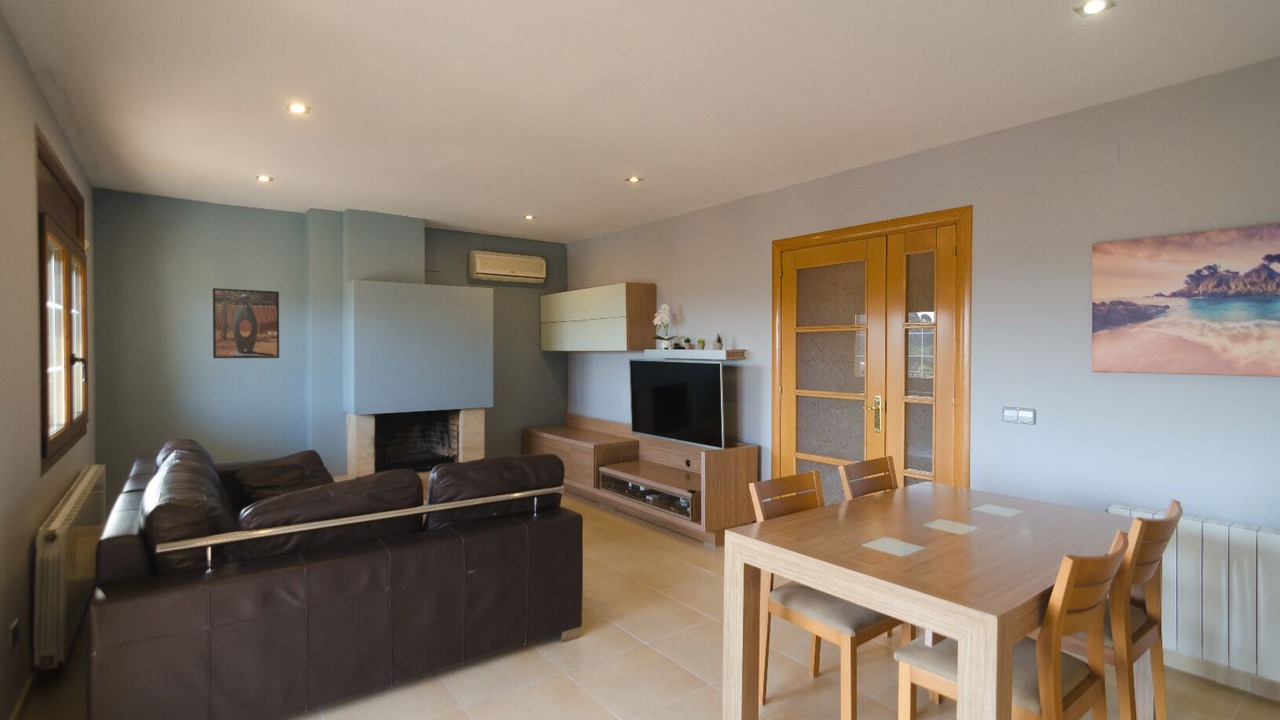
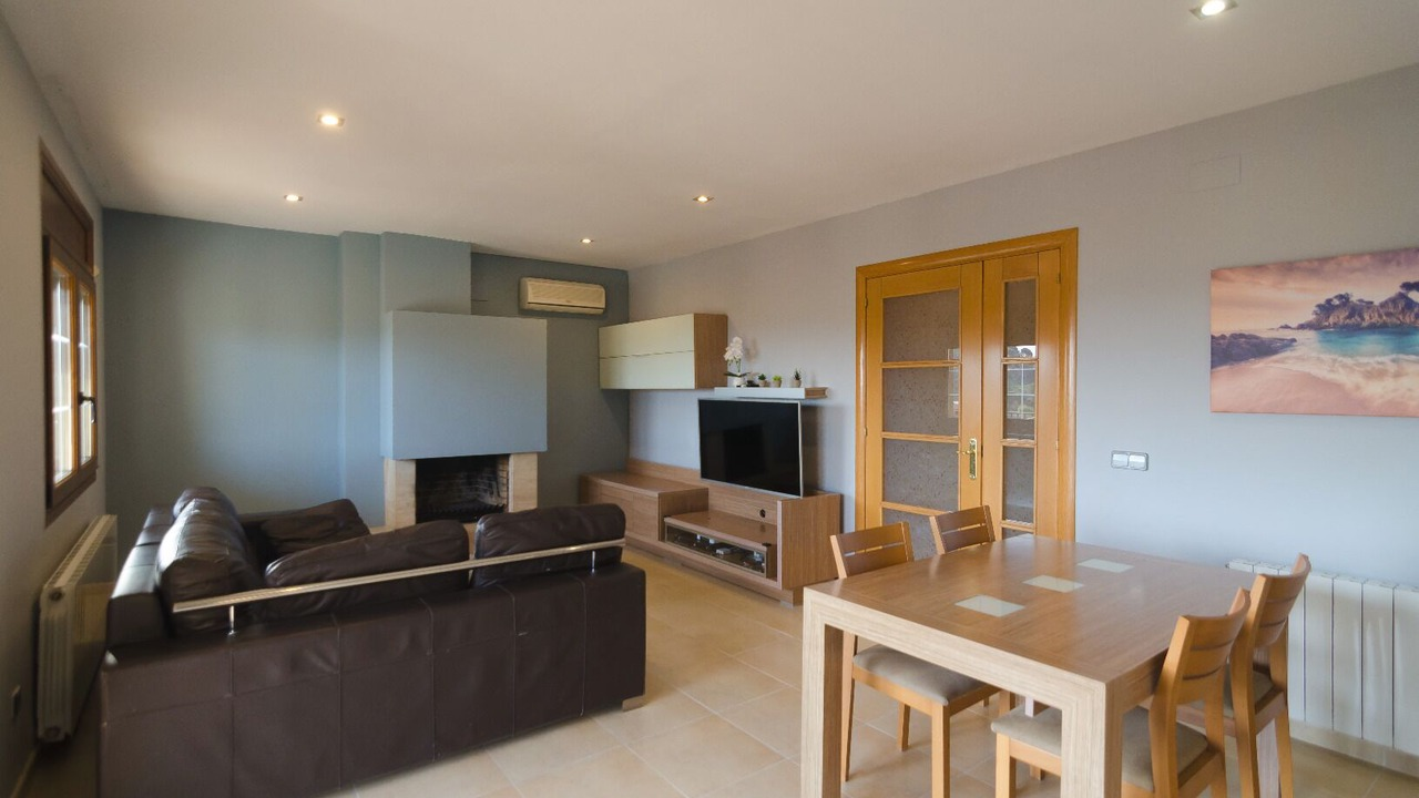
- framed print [212,287,280,359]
